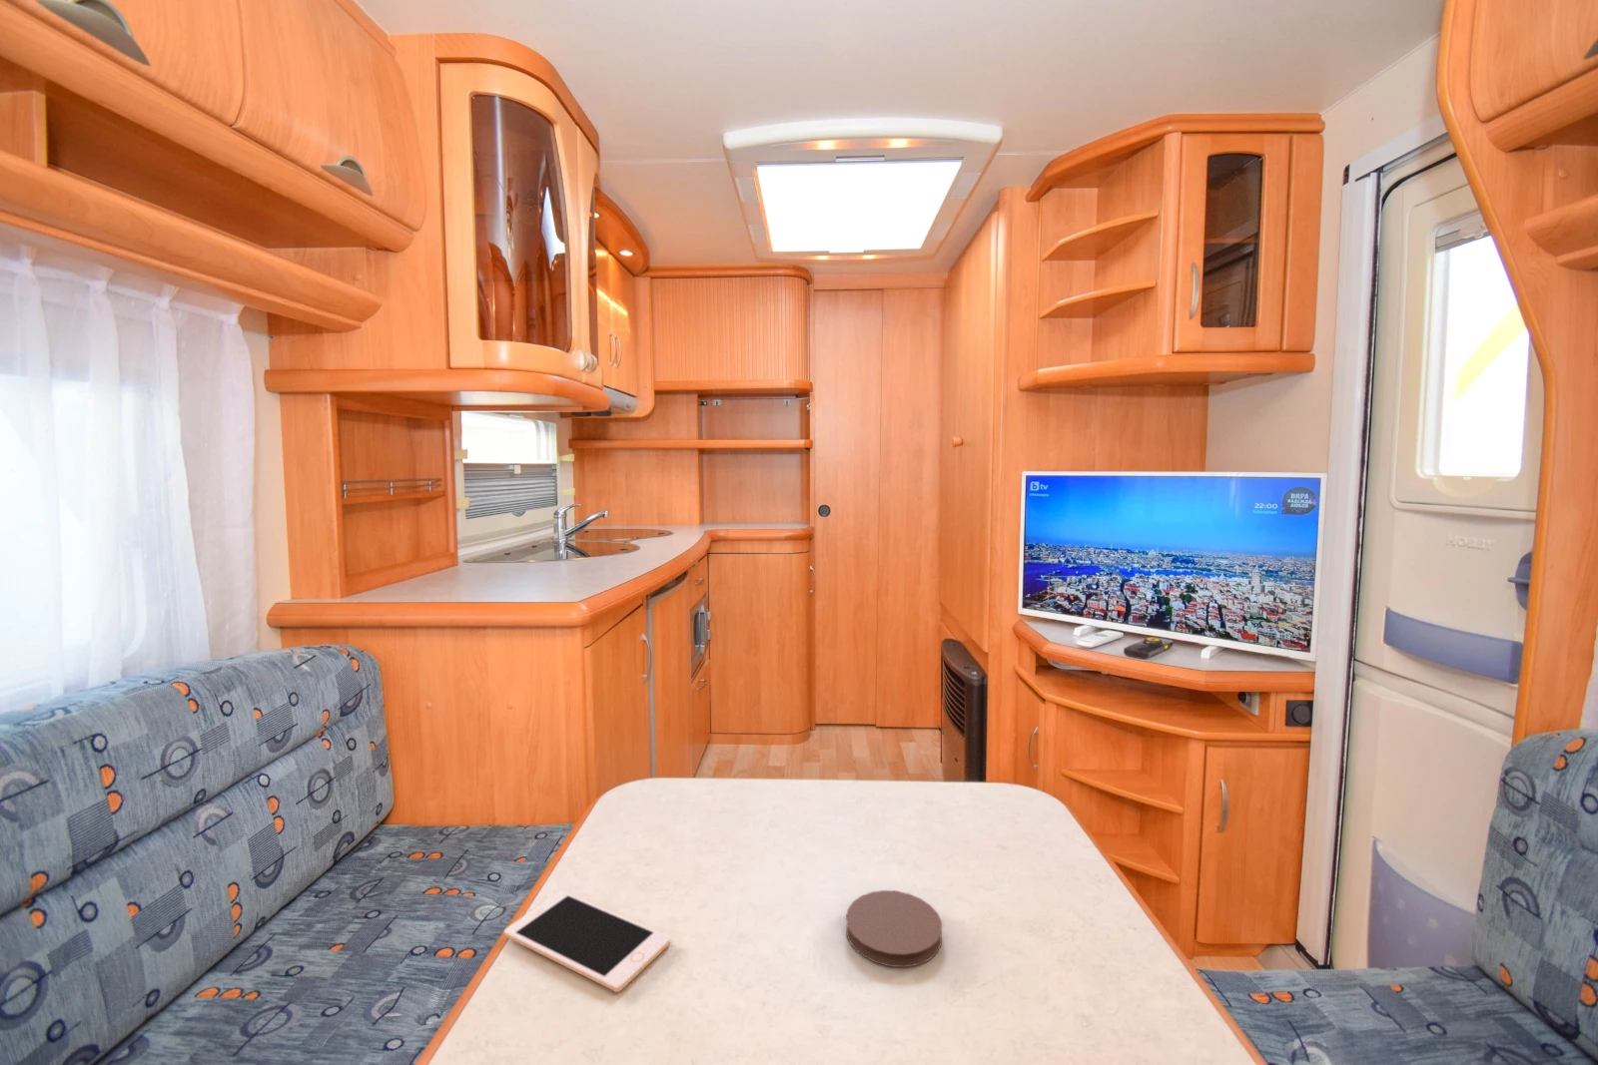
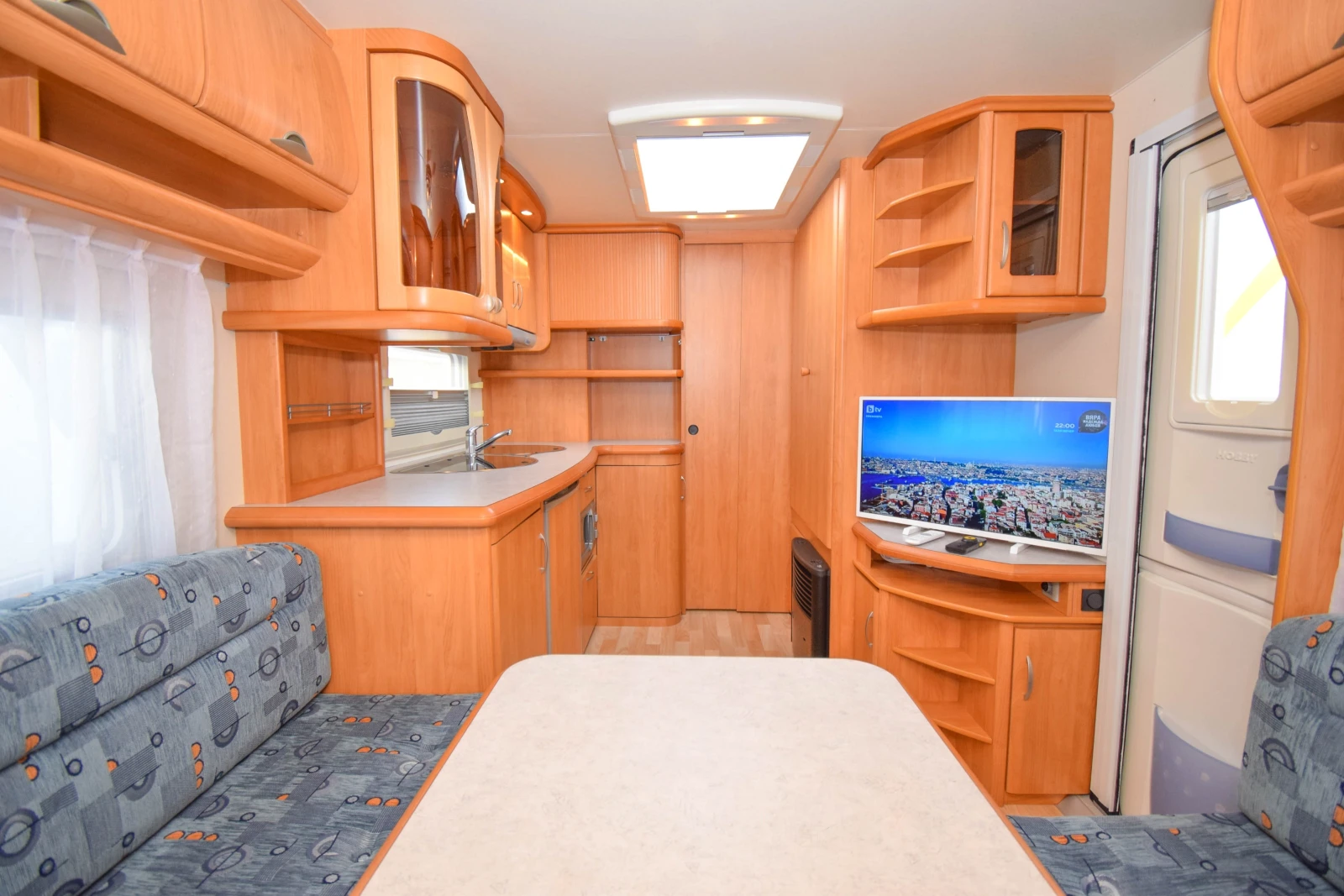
- cell phone [503,890,671,994]
- coaster [845,889,943,969]
